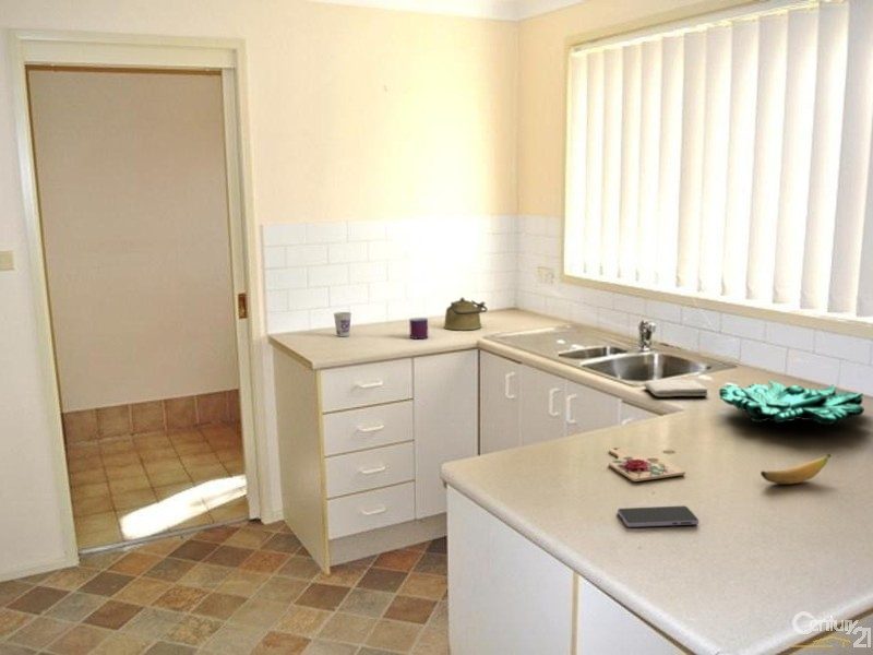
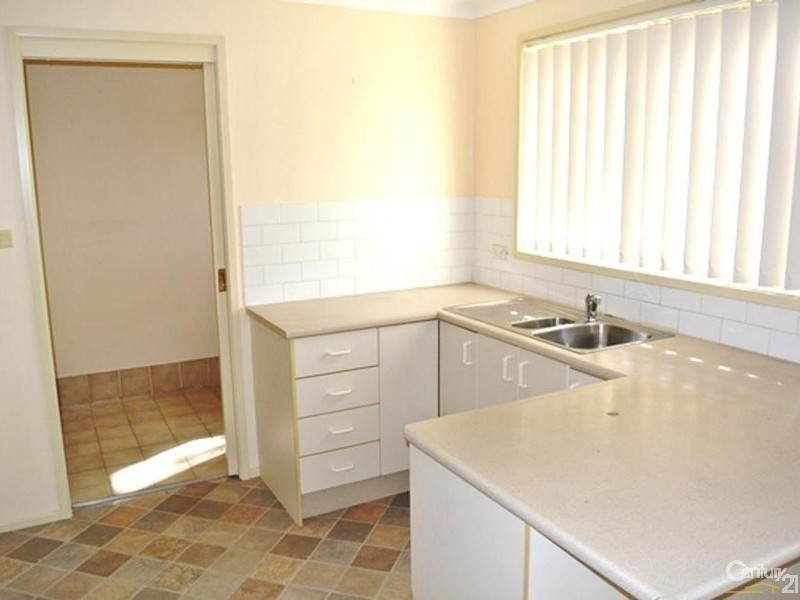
- washcloth [643,378,709,397]
- kettle [443,296,488,331]
- plant [718,380,865,426]
- cutting board [608,446,686,483]
- cup [333,311,352,337]
- banana [760,453,832,486]
- smartphone [617,504,701,528]
- mug [408,317,429,340]
